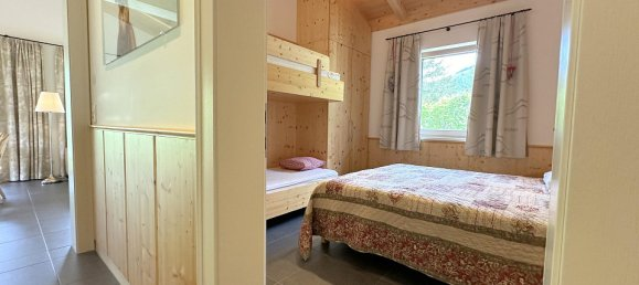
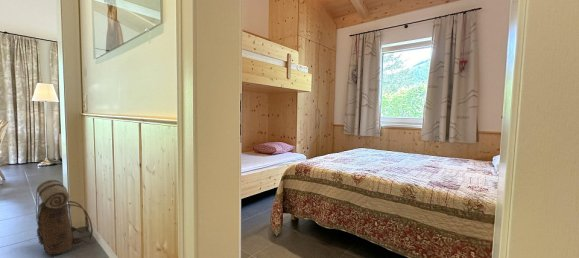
+ backpack [35,179,96,255]
